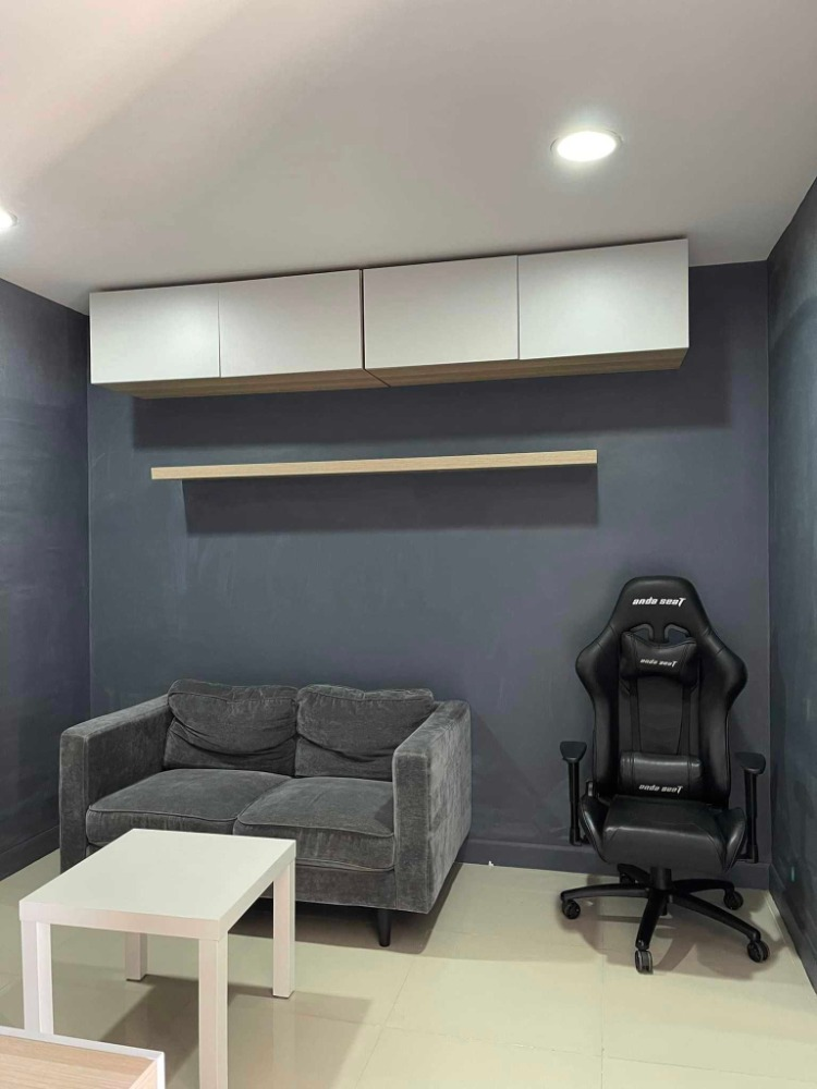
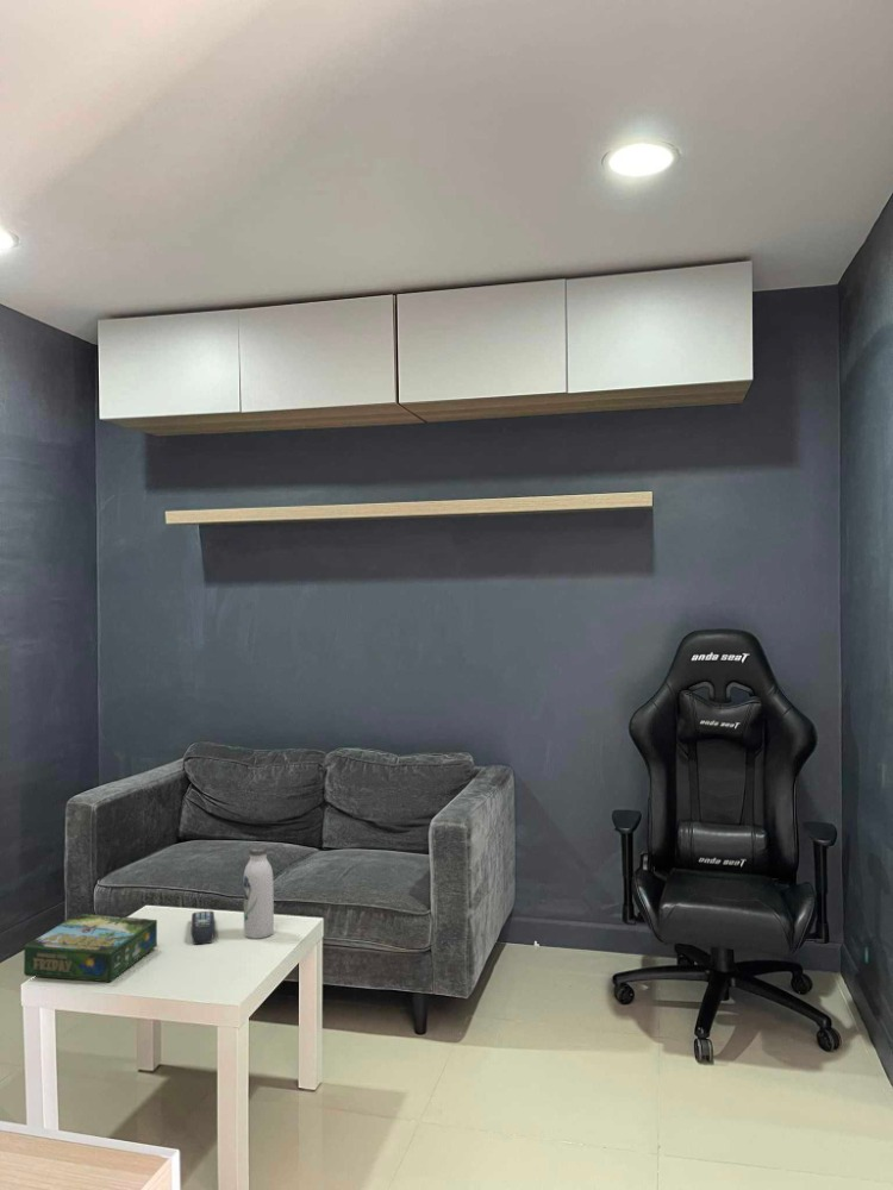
+ remote control [189,910,216,946]
+ board game [23,913,158,984]
+ water bottle [243,845,275,940]
